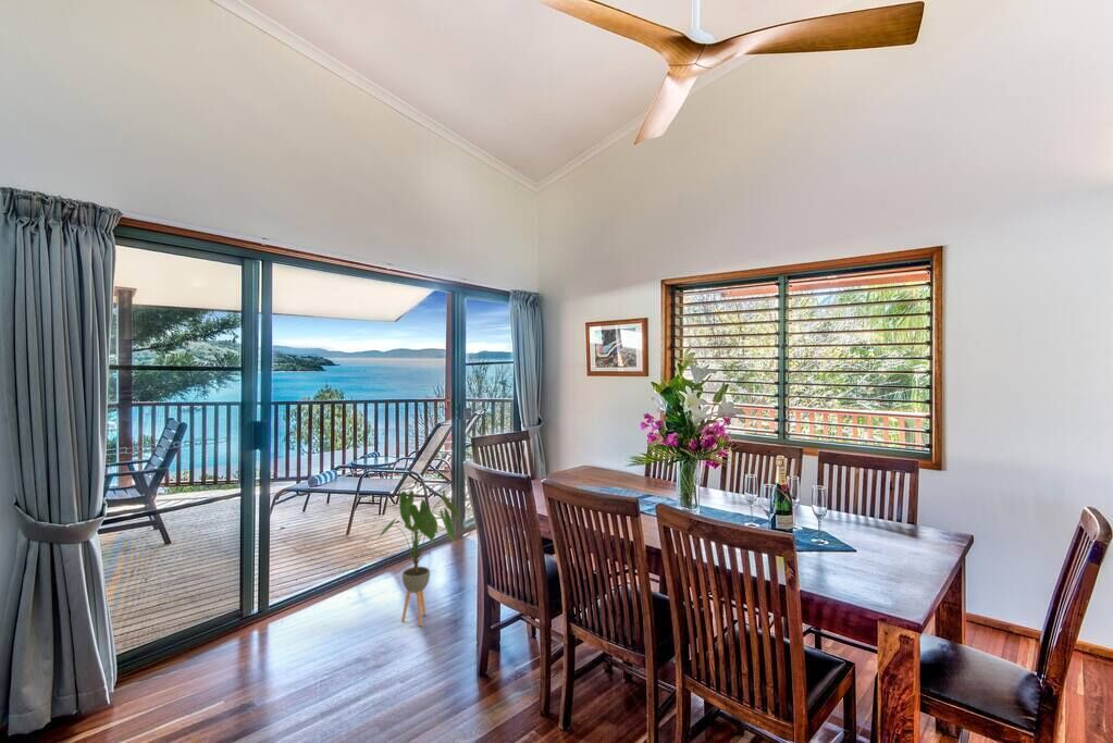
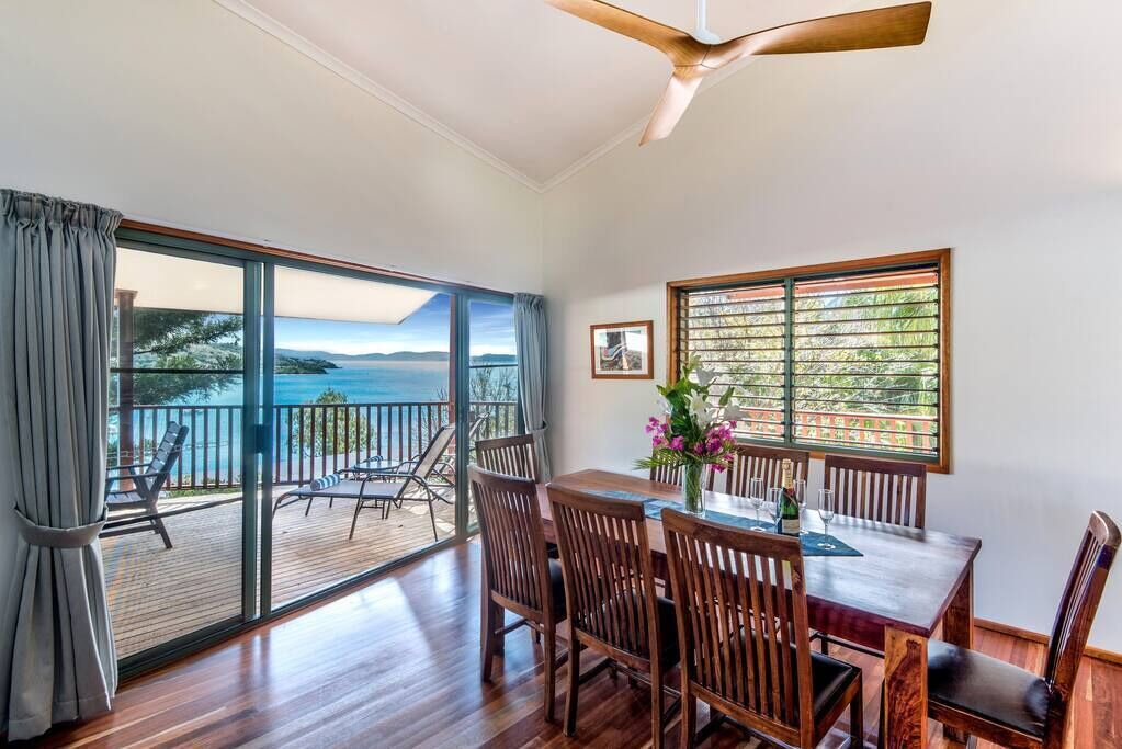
- house plant [378,488,460,628]
